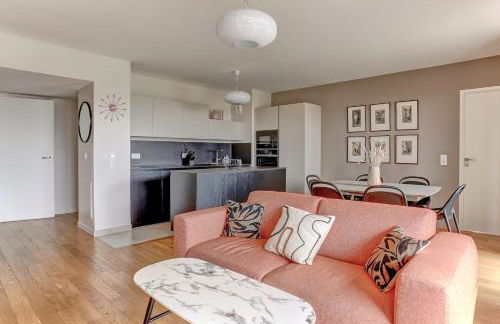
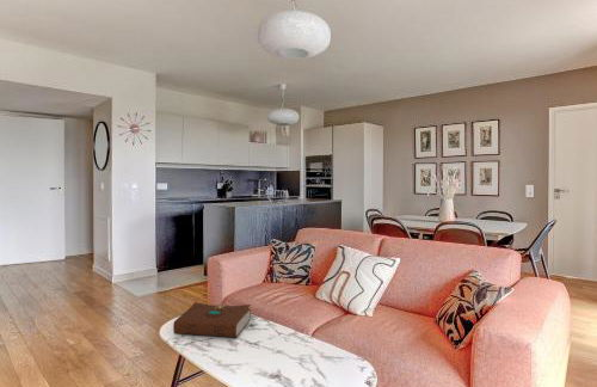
+ book [172,301,252,338]
